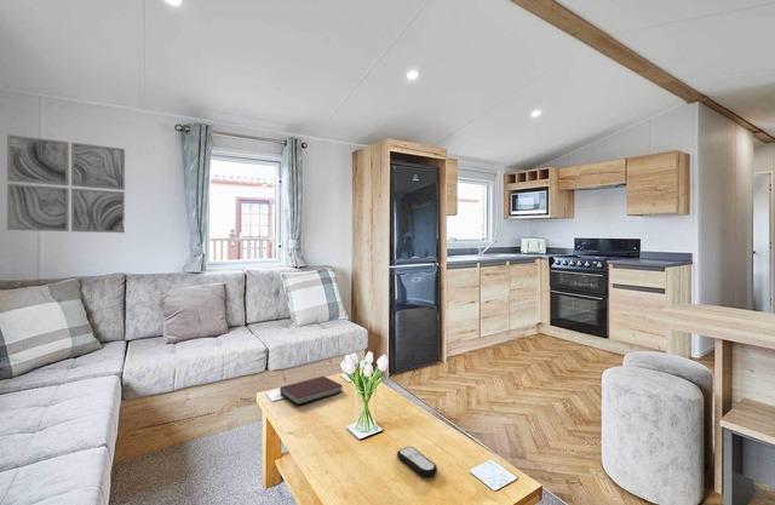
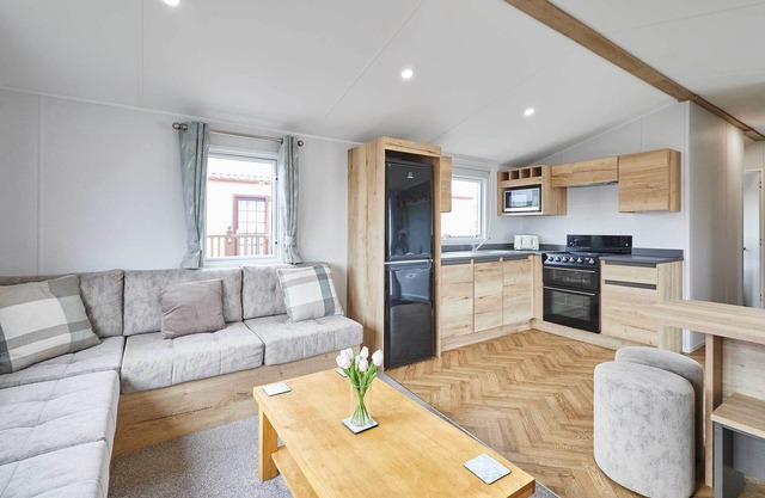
- wall art [6,133,126,234]
- notebook [279,375,344,406]
- remote control [396,446,438,477]
